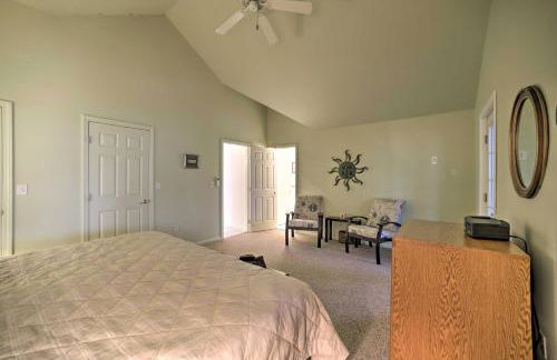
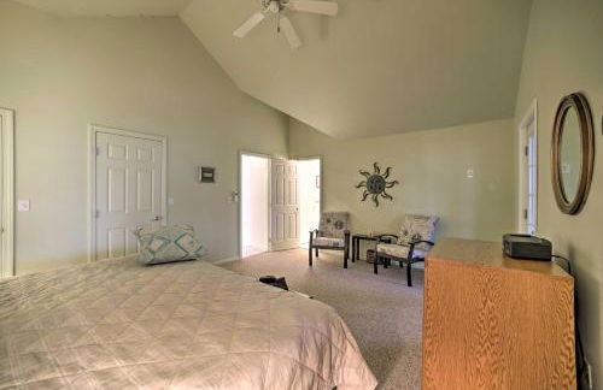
+ decorative pillow [131,224,211,265]
